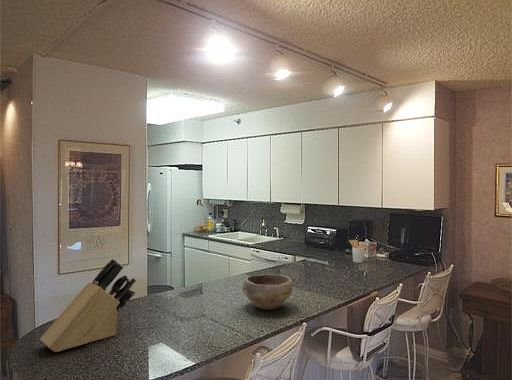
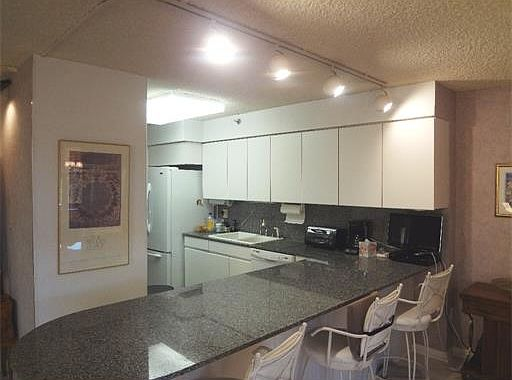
- utensil holder [348,239,366,264]
- bowl [241,273,294,311]
- knife block [39,258,137,353]
